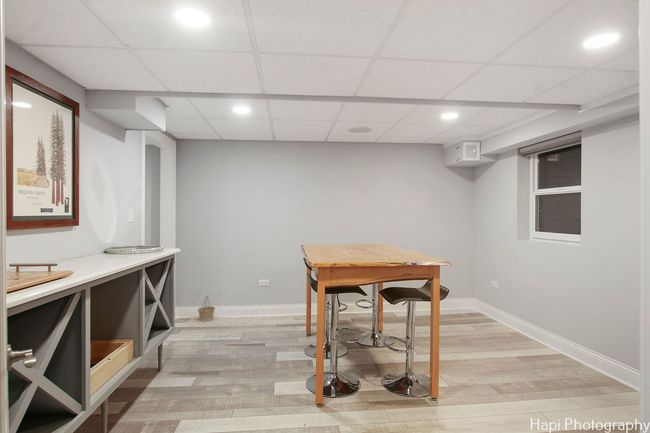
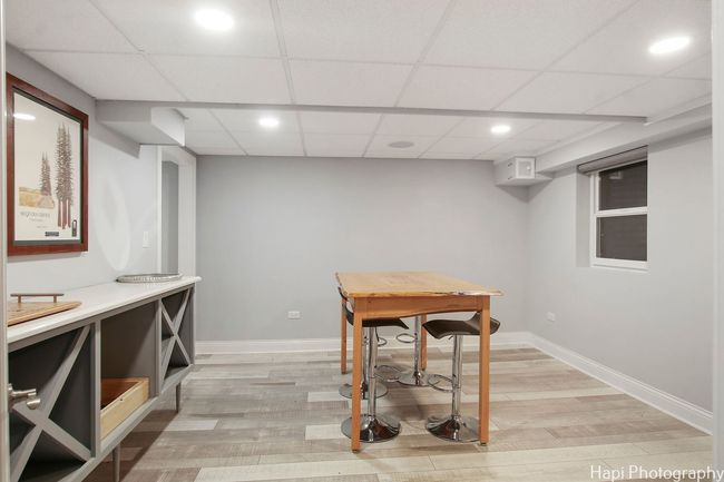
- basket [197,295,216,322]
